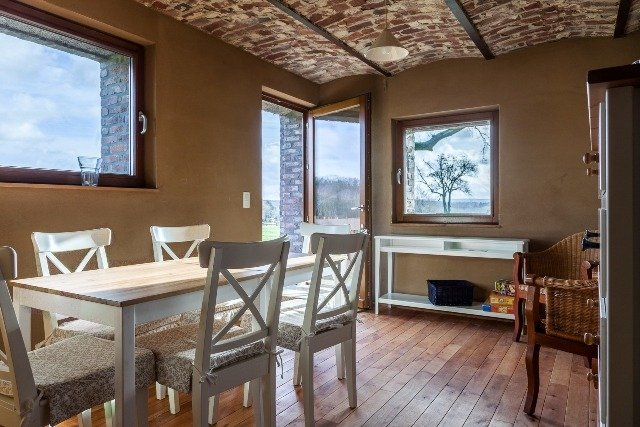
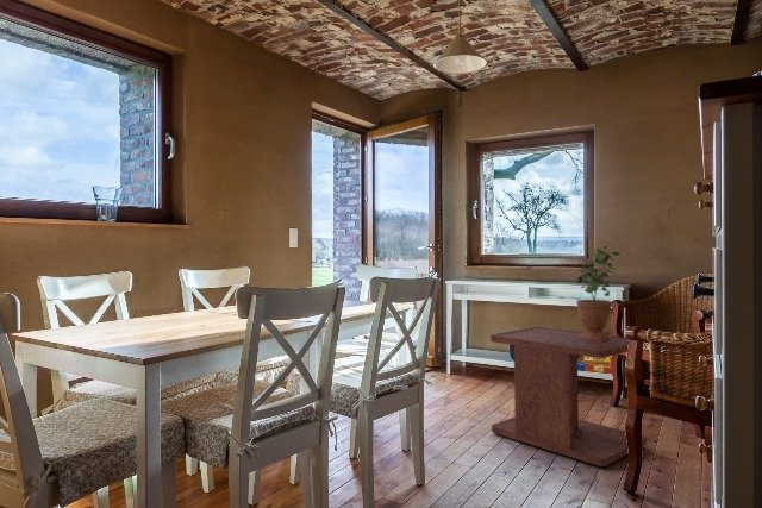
+ side table [489,326,648,468]
+ potted plant [575,243,622,341]
